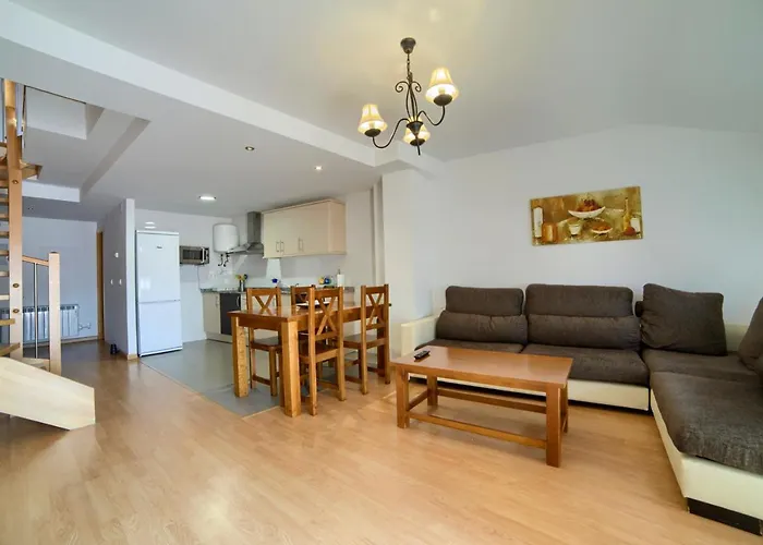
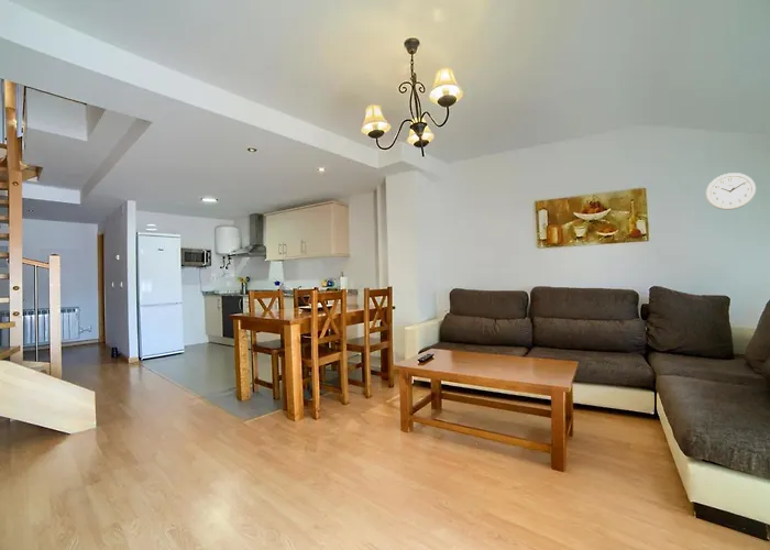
+ wall clock [704,172,758,211]
